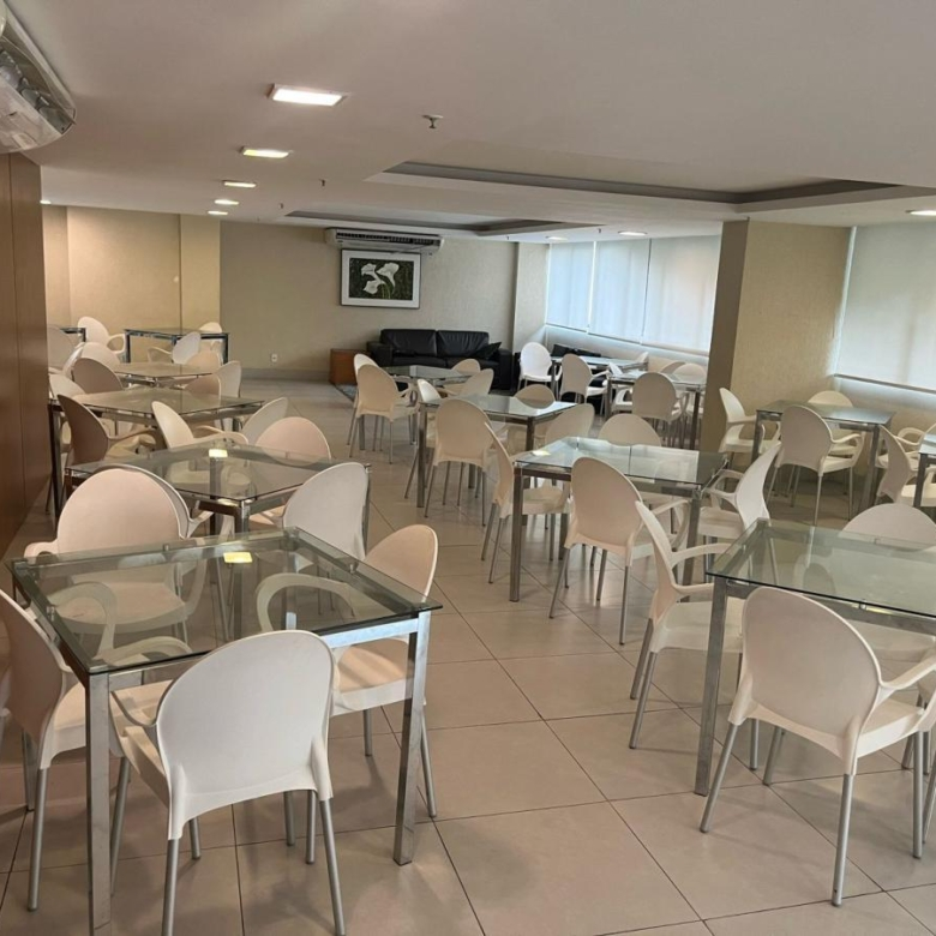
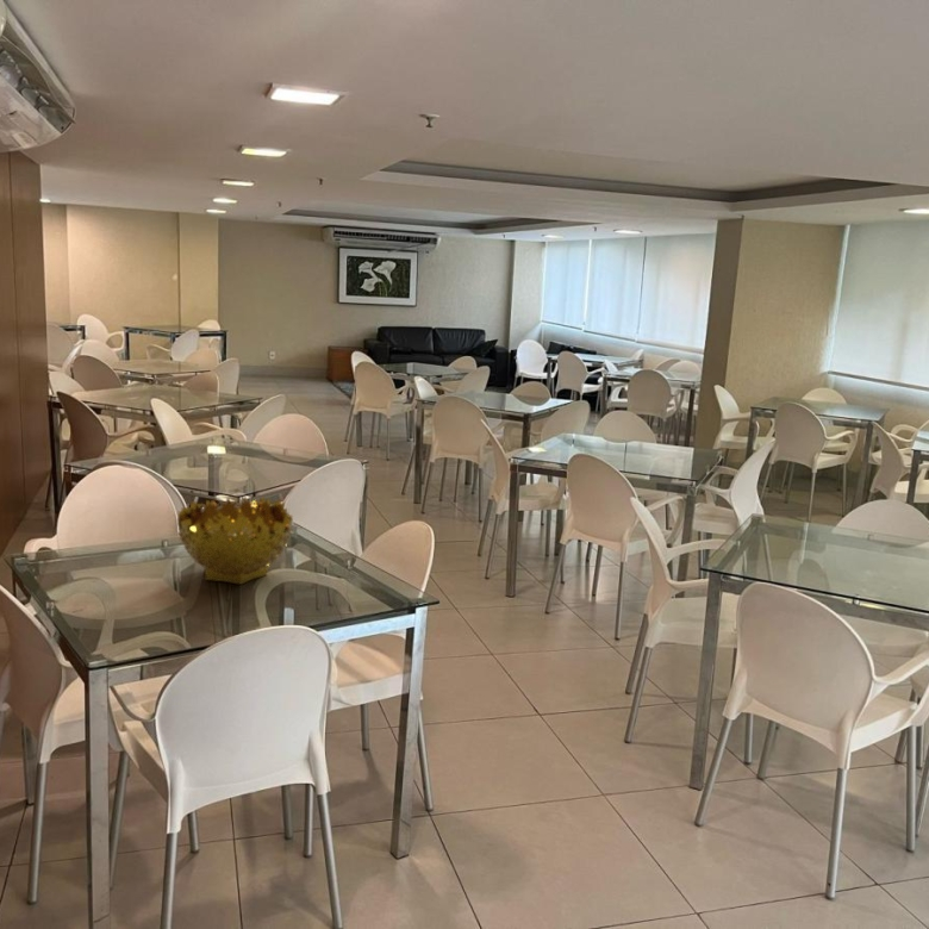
+ decorative bowl [176,495,294,586]
